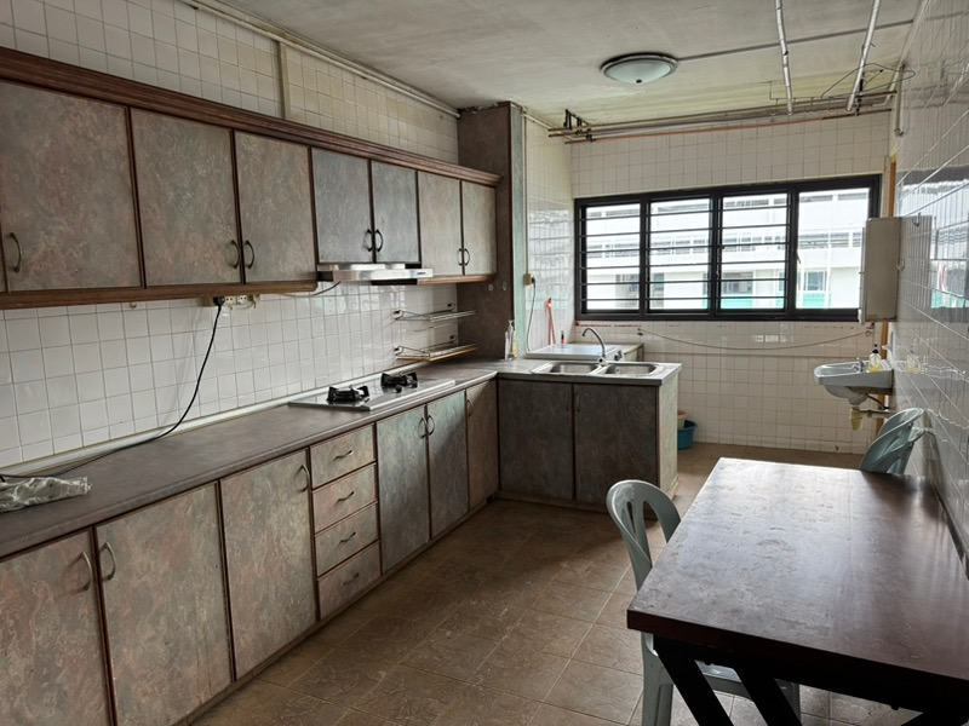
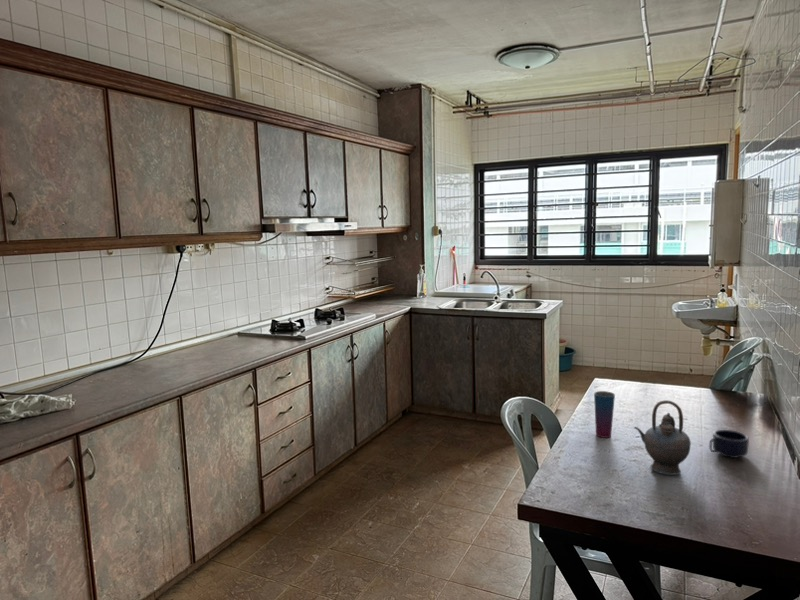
+ teapot [633,399,692,476]
+ cup [593,390,616,439]
+ mug [708,429,750,459]
